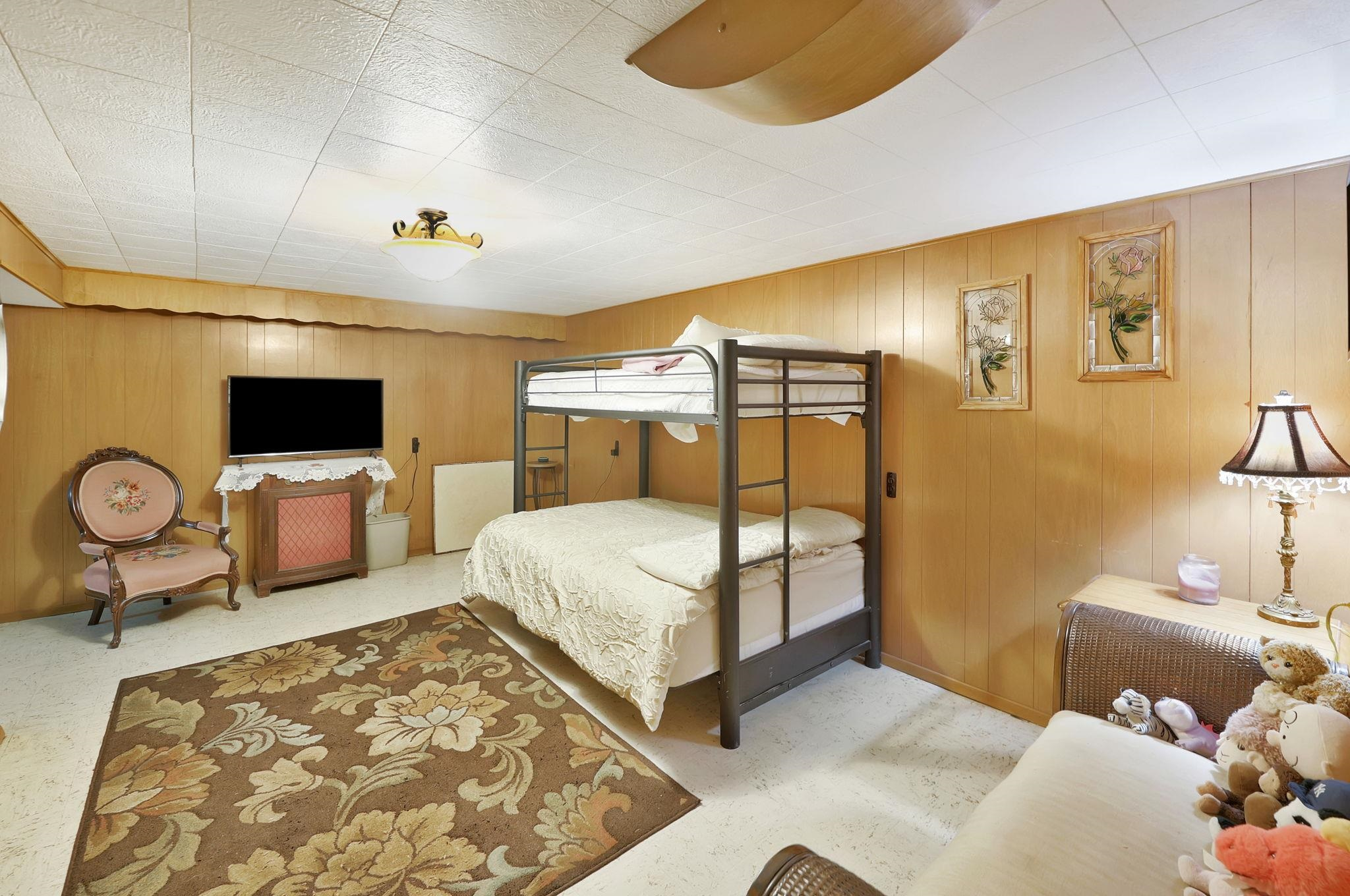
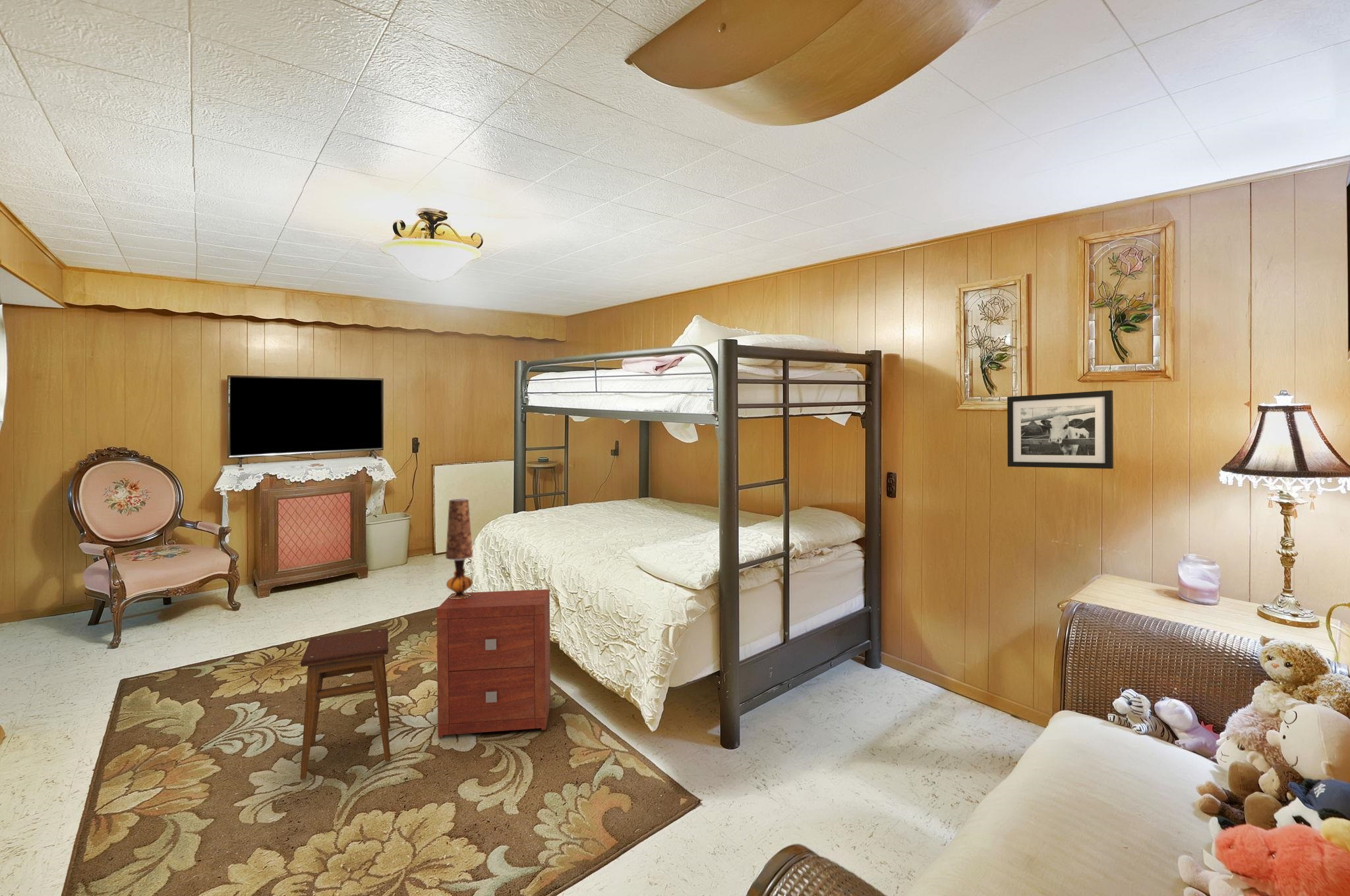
+ nightstand [436,588,551,738]
+ picture frame [1007,389,1114,470]
+ table lamp [445,497,473,599]
+ stool [300,628,391,780]
